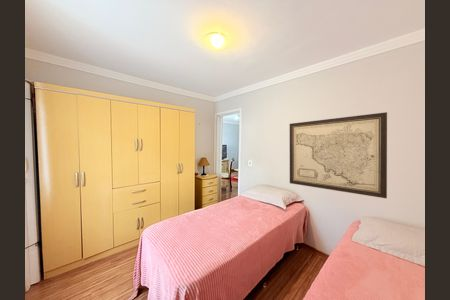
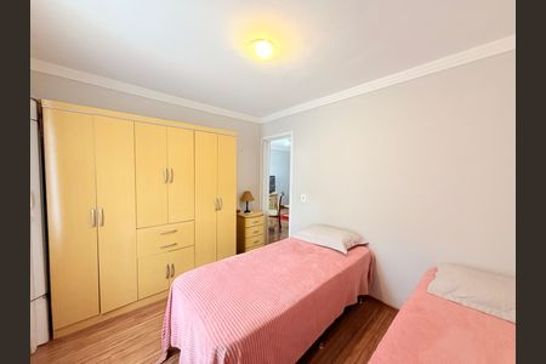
- wall art [289,111,388,199]
